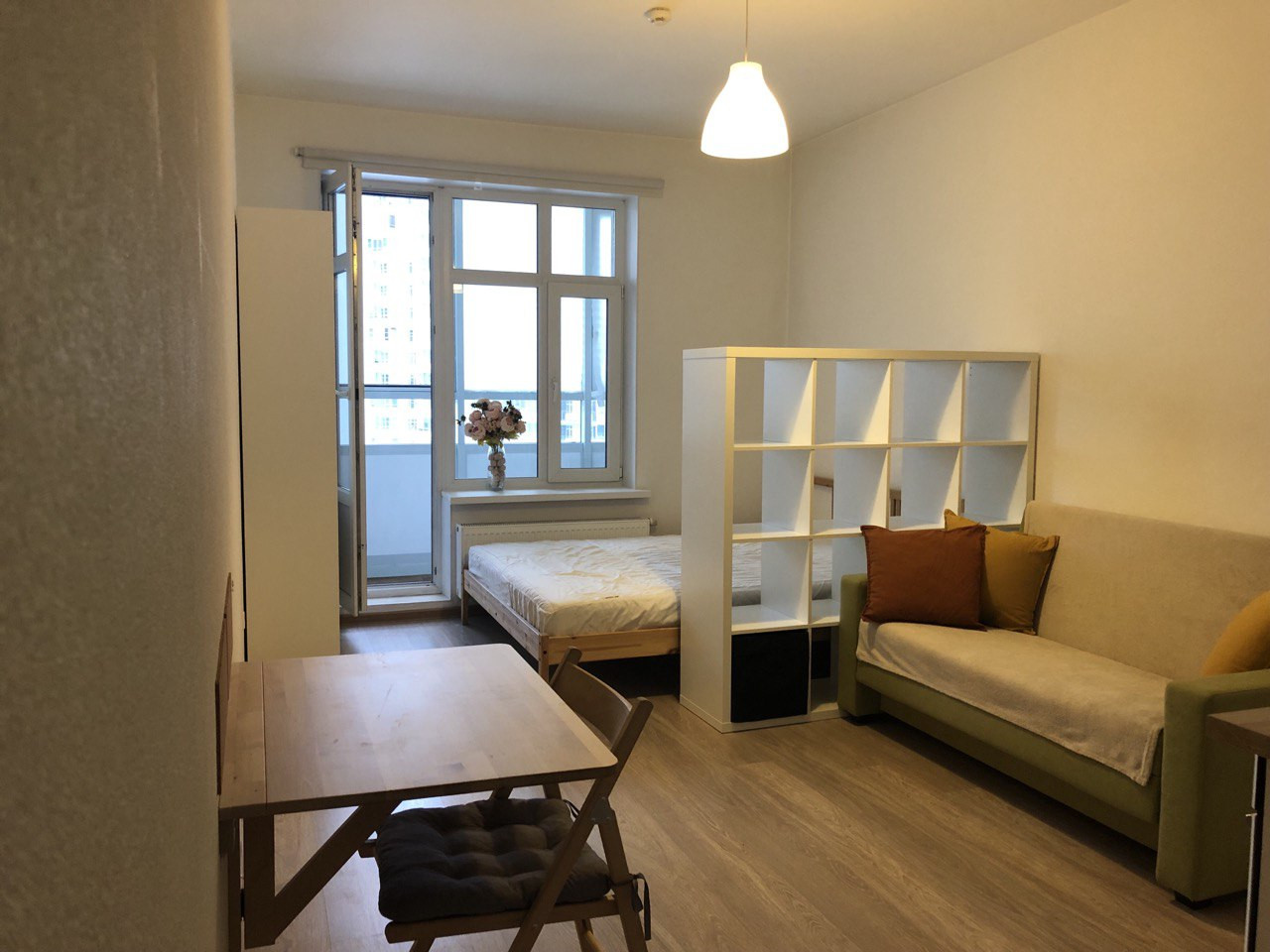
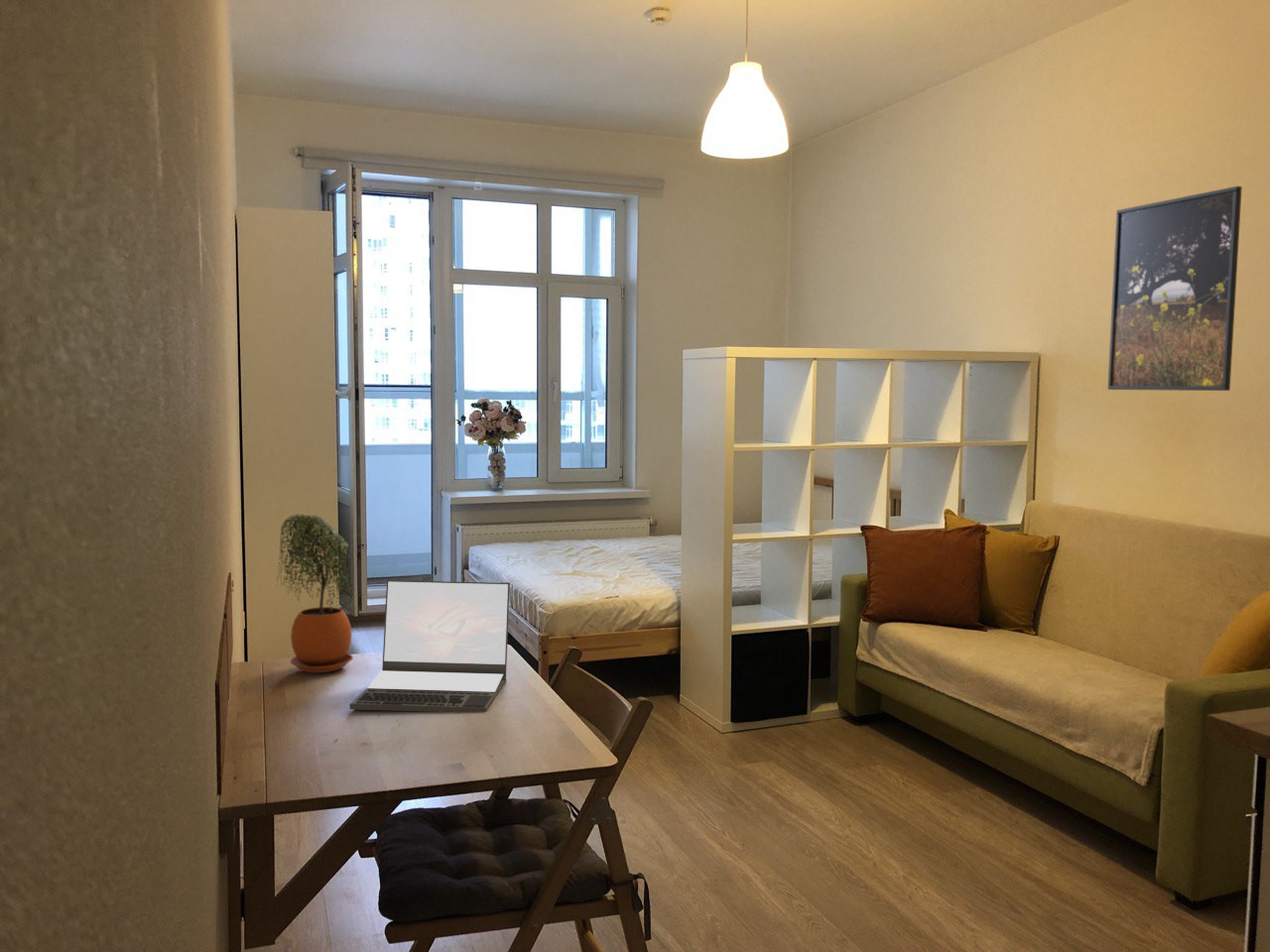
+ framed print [1107,185,1243,392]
+ laptop [349,579,511,713]
+ potted plant [276,513,354,673]
